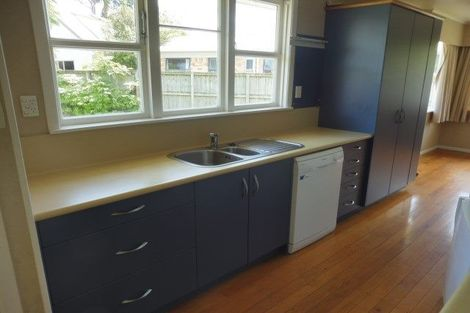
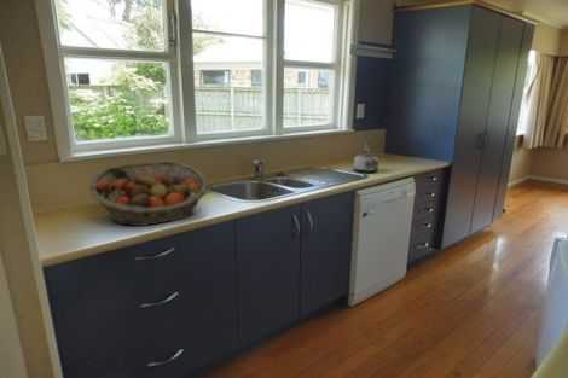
+ kettle [352,139,379,174]
+ fruit basket [88,161,209,227]
